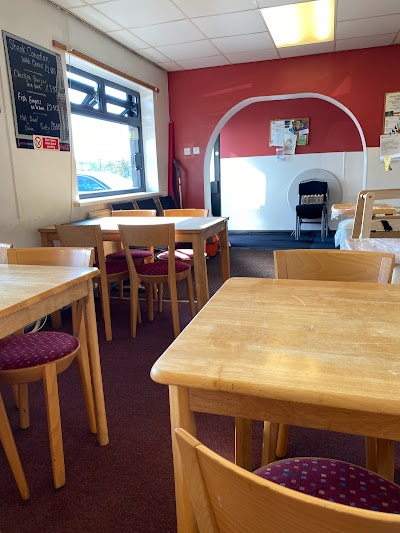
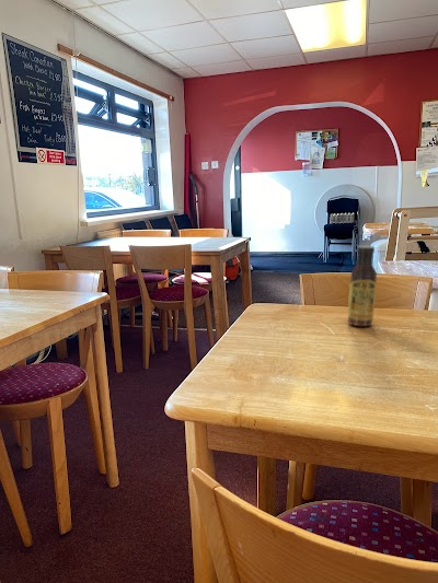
+ sauce bottle [347,245,378,327]
